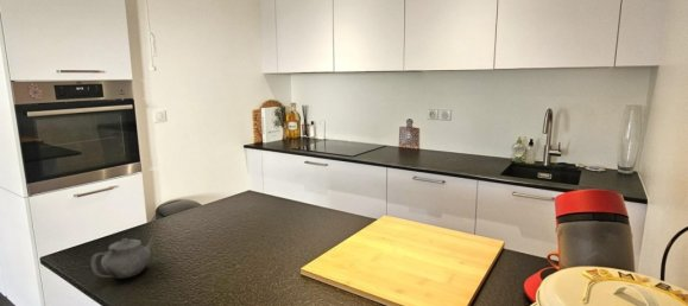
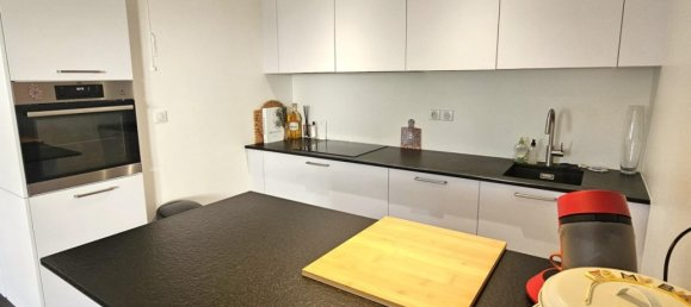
- teapot [90,230,158,280]
